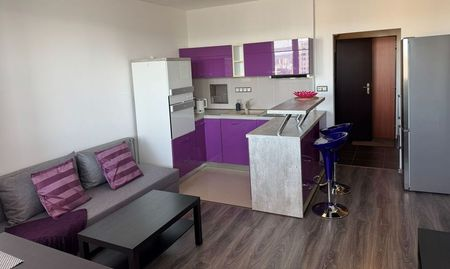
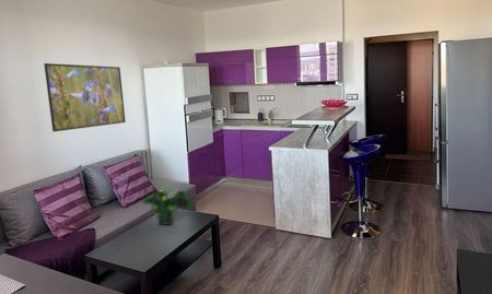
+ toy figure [139,181,195,226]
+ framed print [43,62,127,132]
